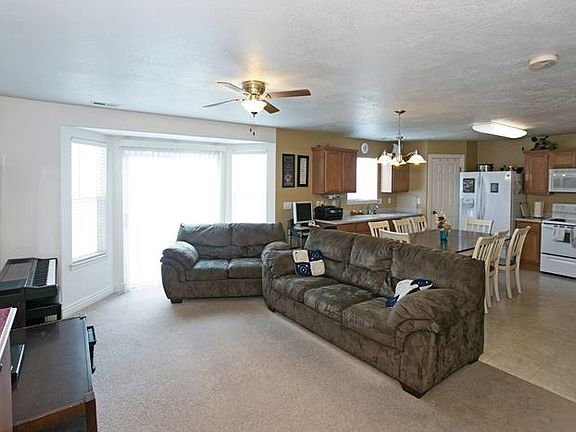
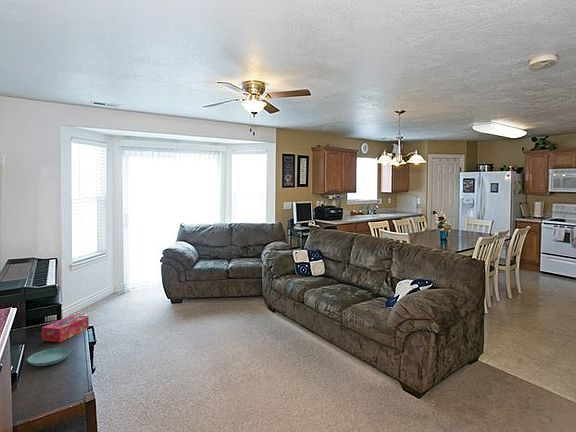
+ saucer [26,347,71,367]
+ tissue box [41,314,90,343]
